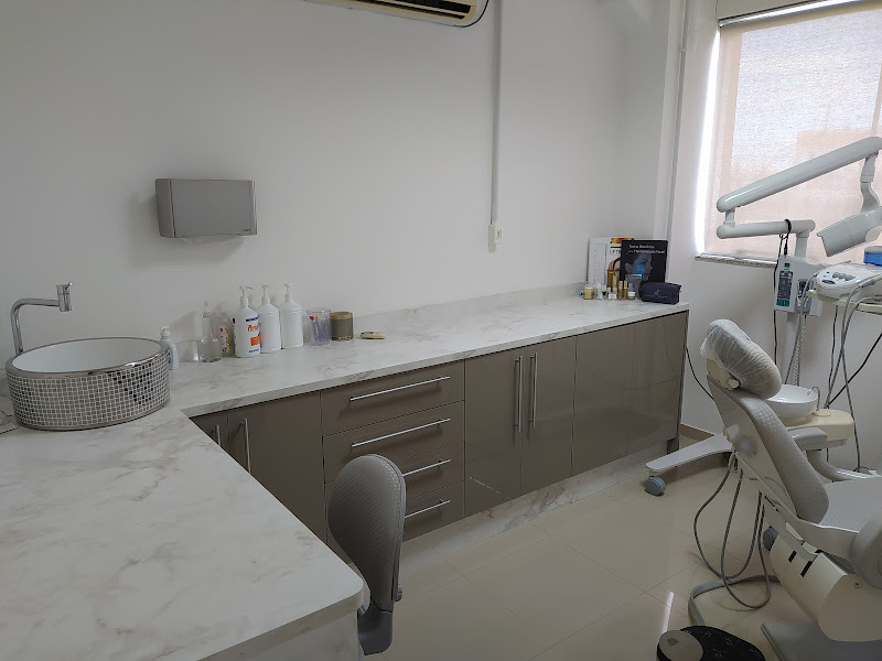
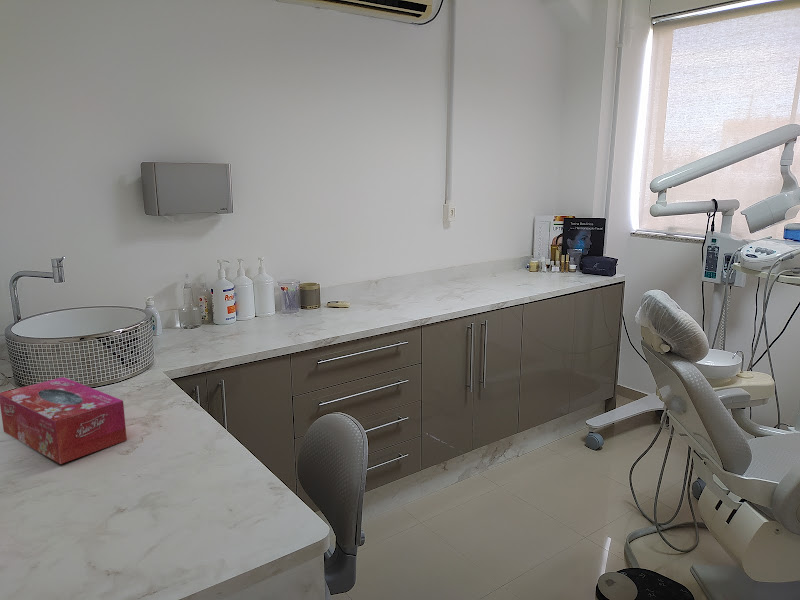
+ tissue box [0,376,128,465]
